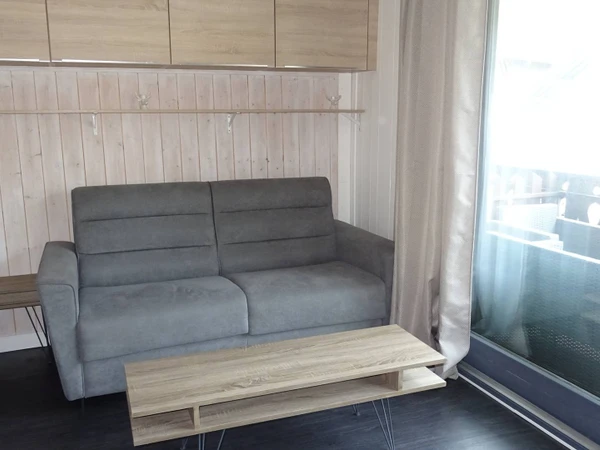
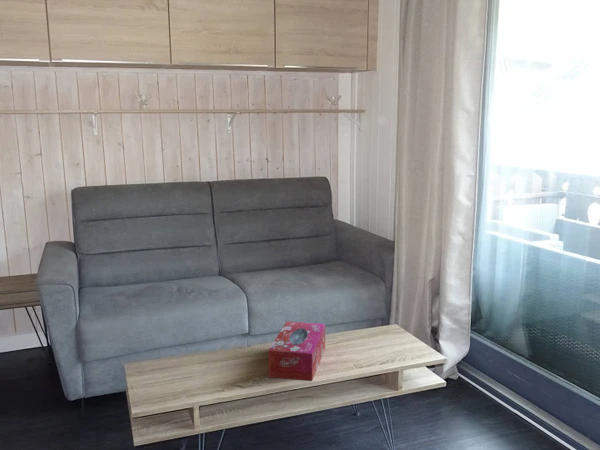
+ tissue box [267,321,326,382]
